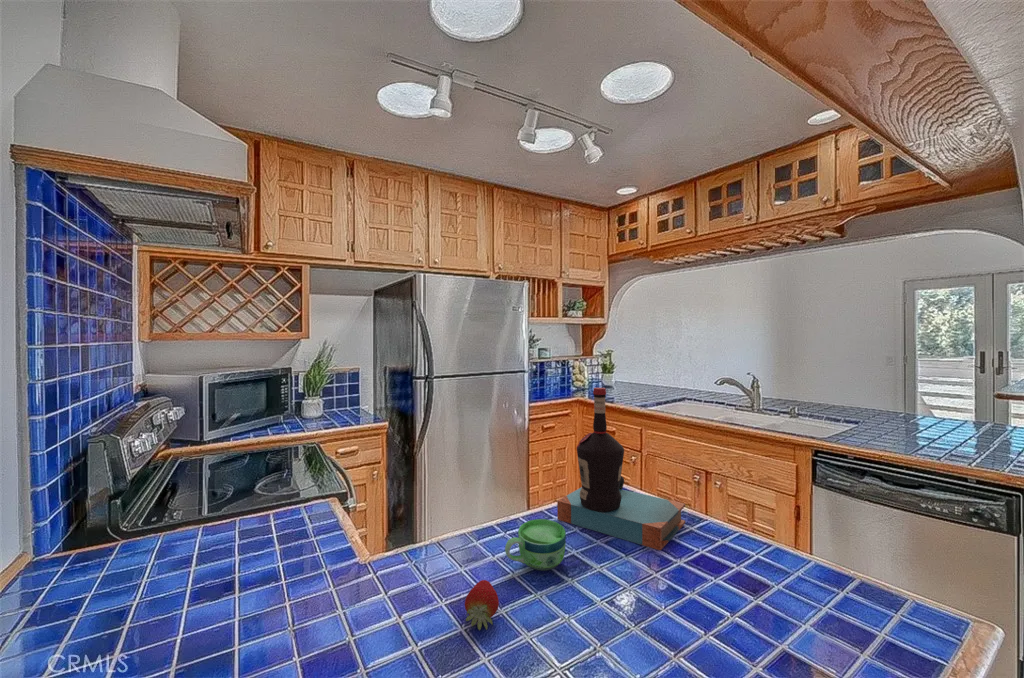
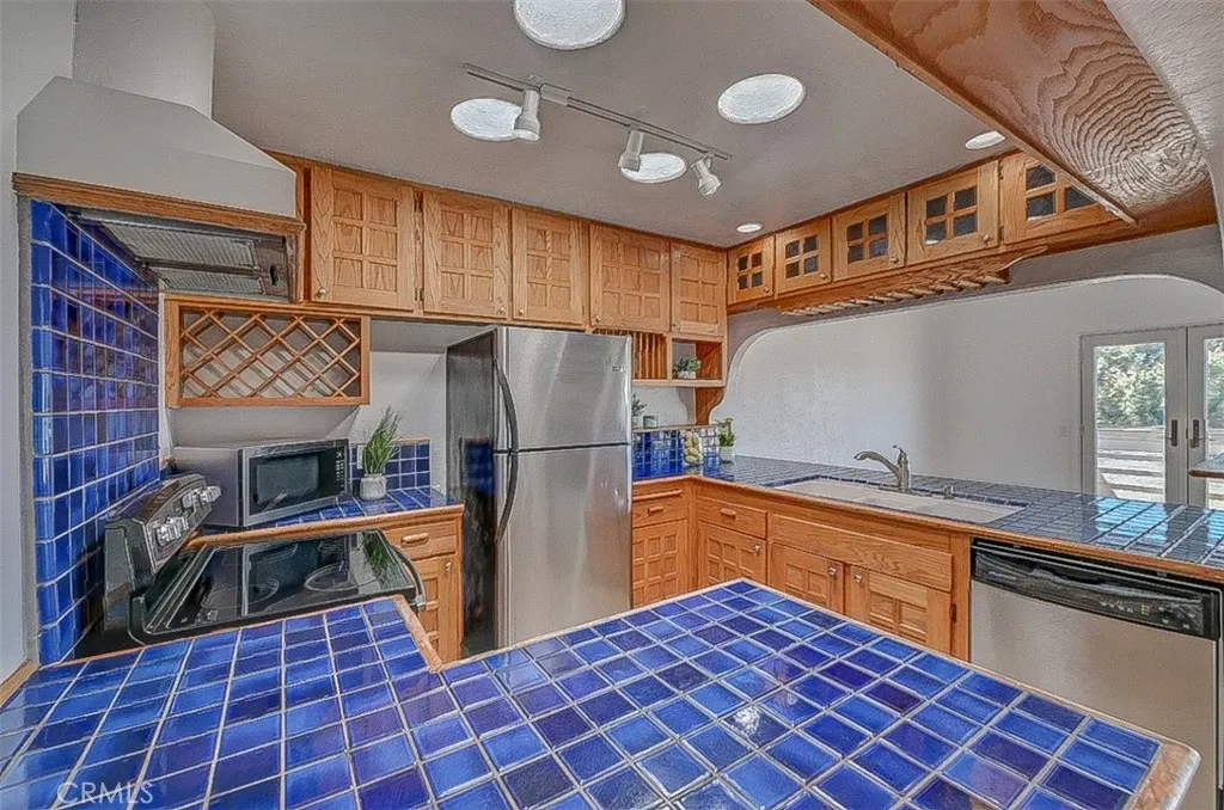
- bottle [556,387,686,551]
- fruit [464,579,500,631]
- cup [504,518,567,572]
